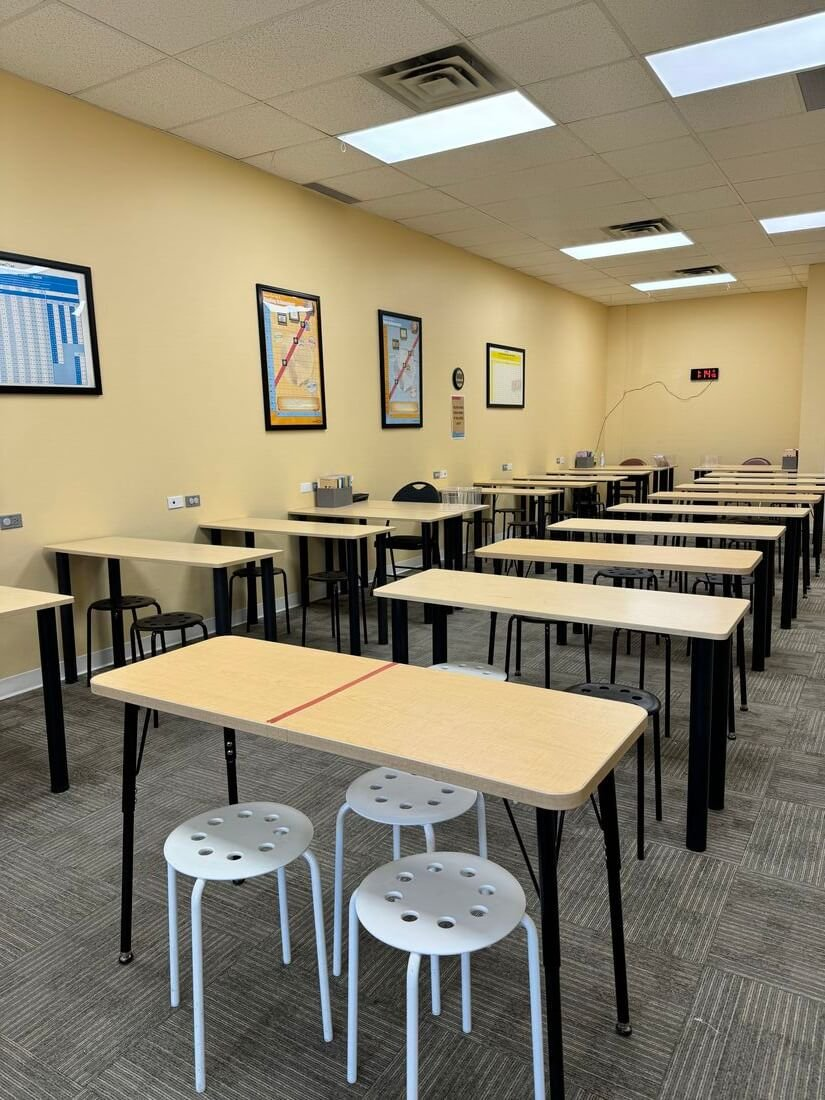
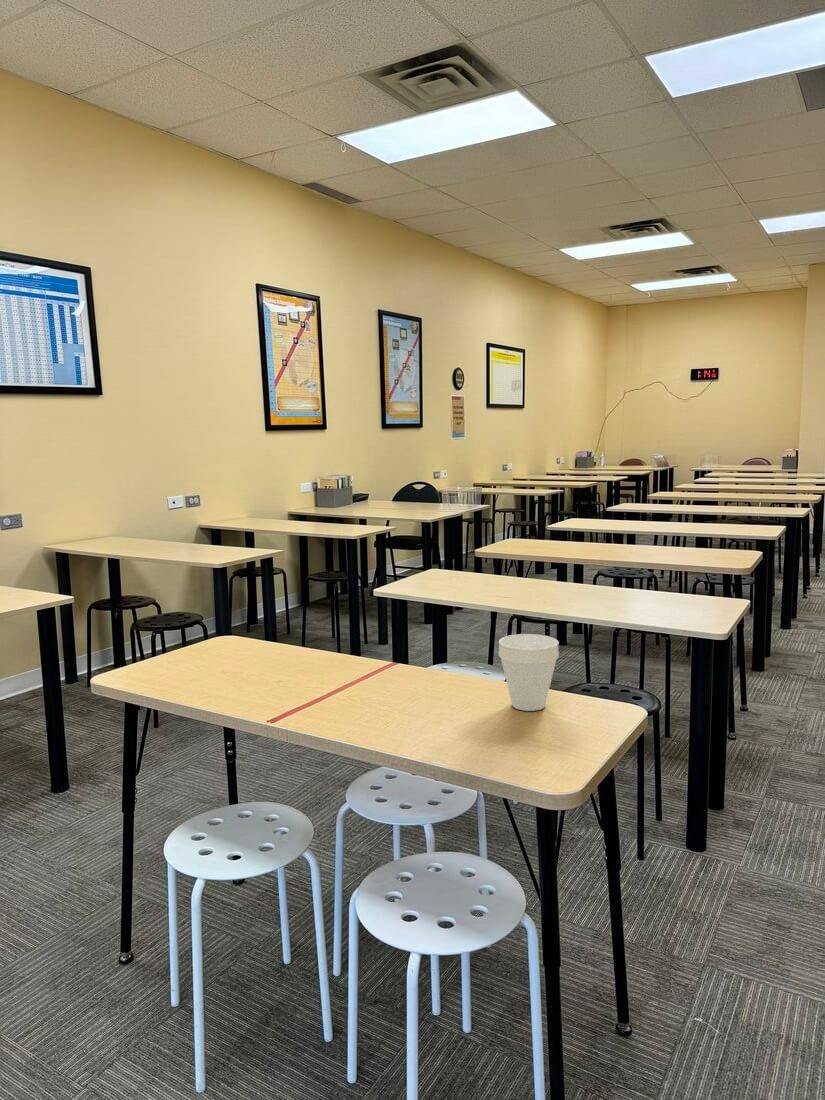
+ cup [498,633,560,712]
